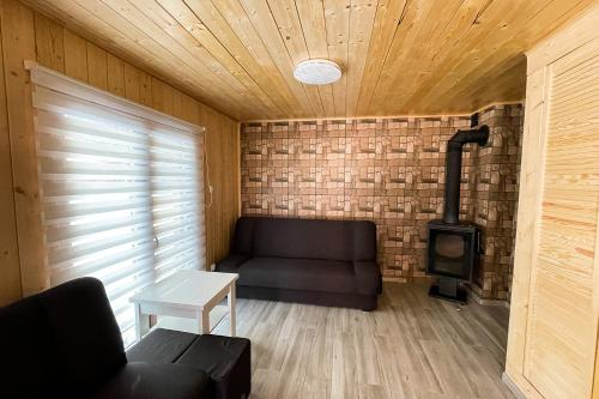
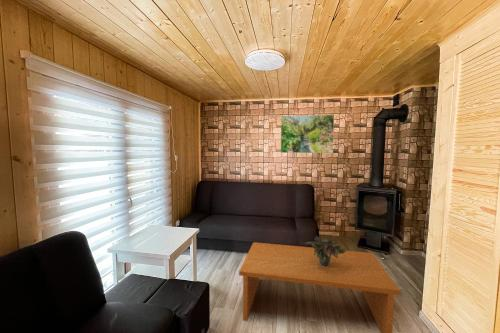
+ potted plant [303,234,346,267]
+ coffee table [238,241,401,333]
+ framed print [280,114,335,154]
